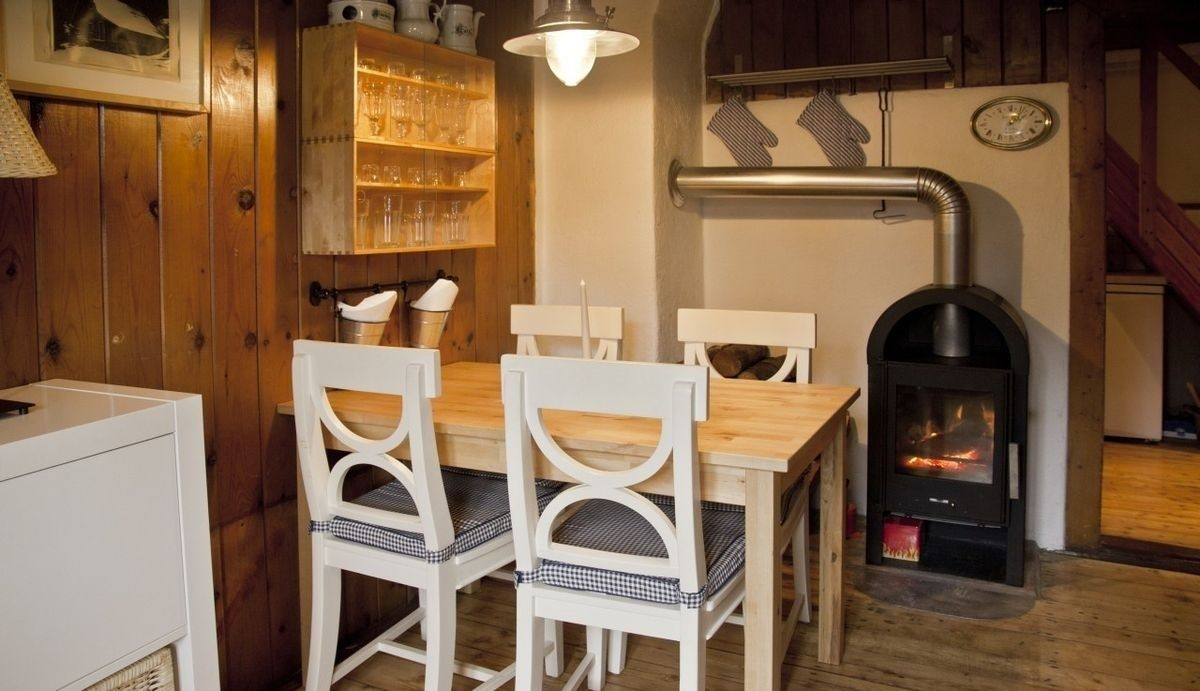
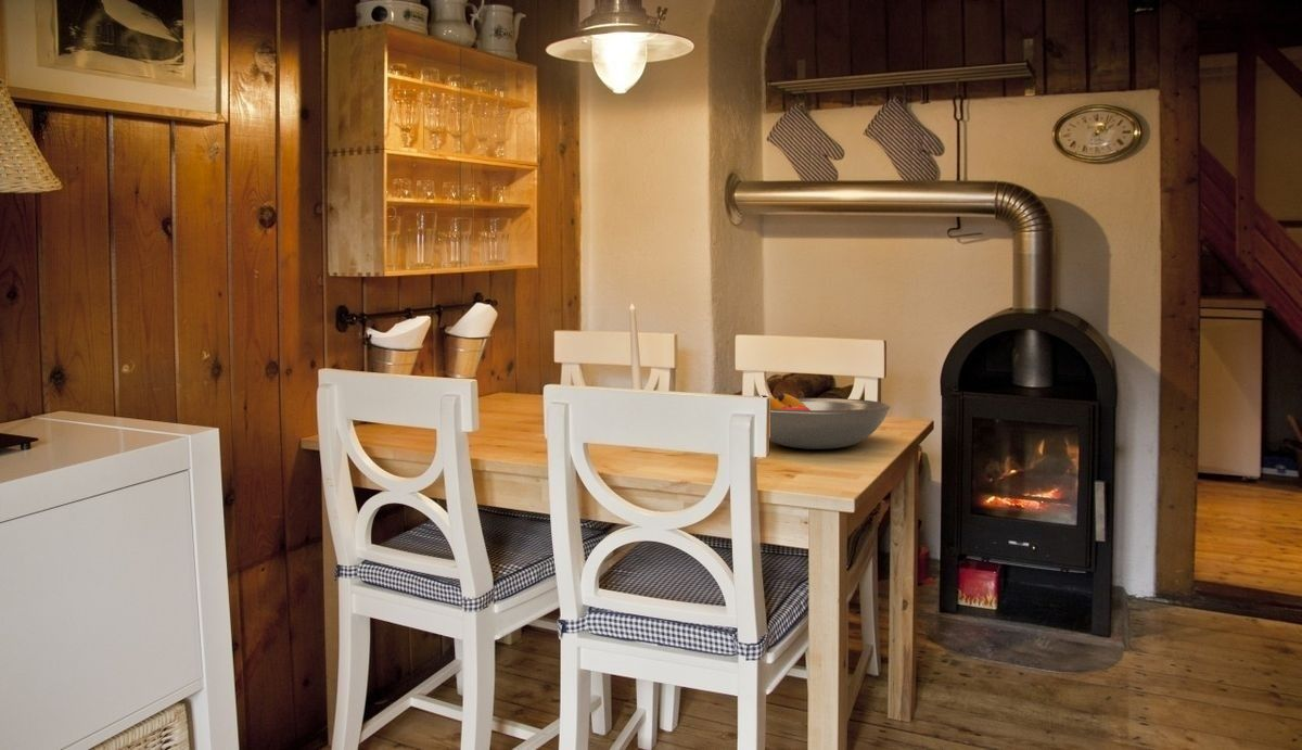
+ fruit bowl [761,392,891,450]
